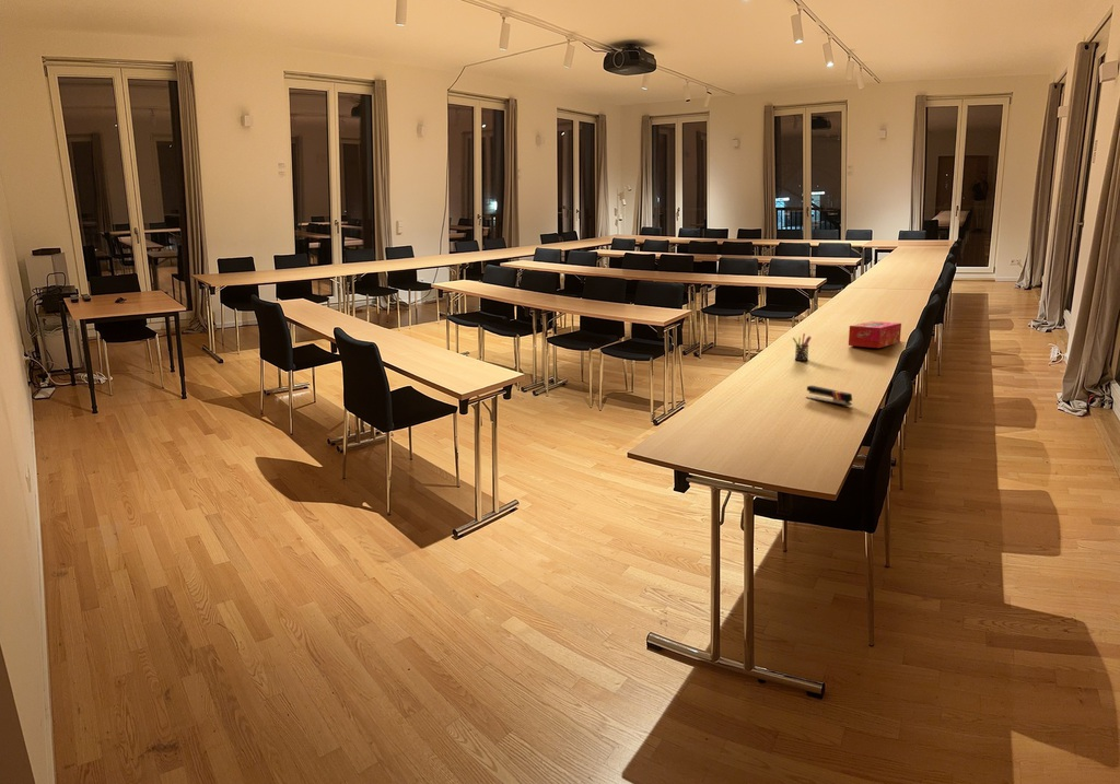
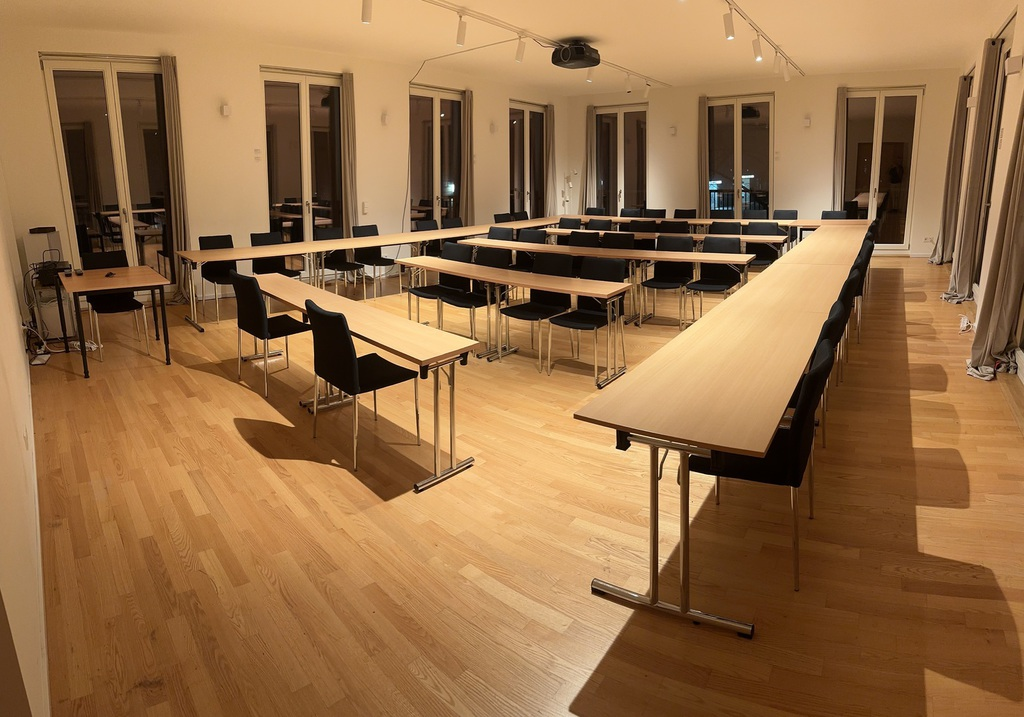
- tissue box [848,320,902,349]
- pen holder [792,332,812,362]
- stapler [805,385,853,407]
